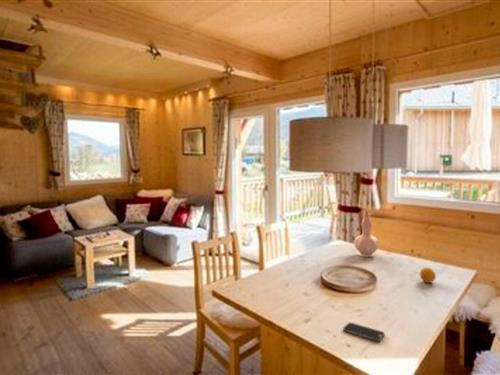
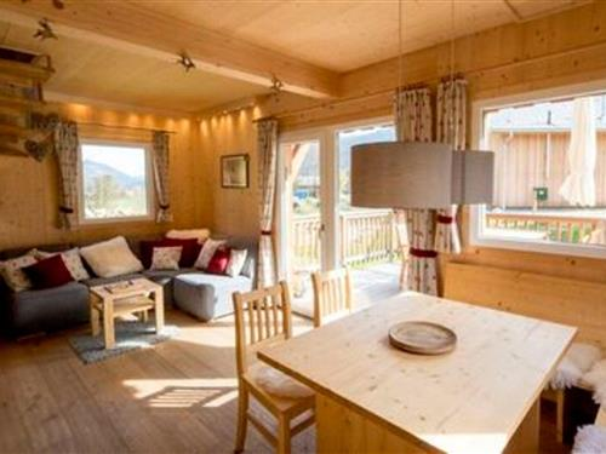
- vase [353,209,380,258]
- smartphone [342,322,386,342]
- fruit [419,266,437,284]
